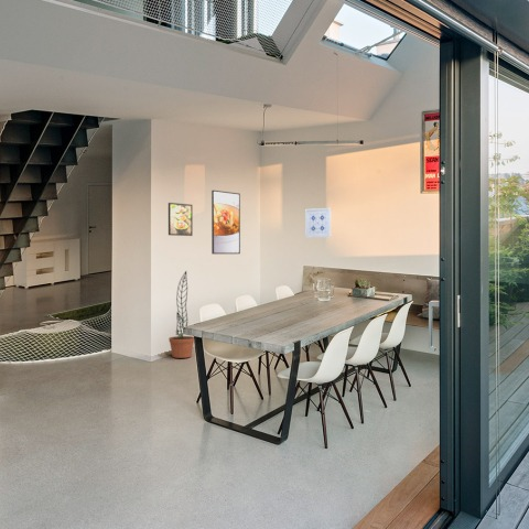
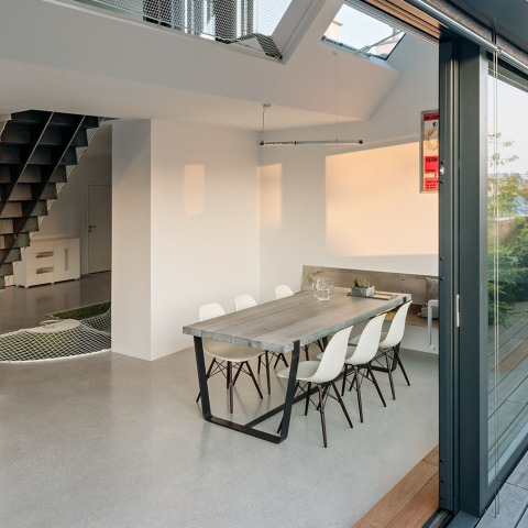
- decorative plant [168,270,195,359]
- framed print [210,190,241,255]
- wall art [304,207,332,238]
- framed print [168,202,194,237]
